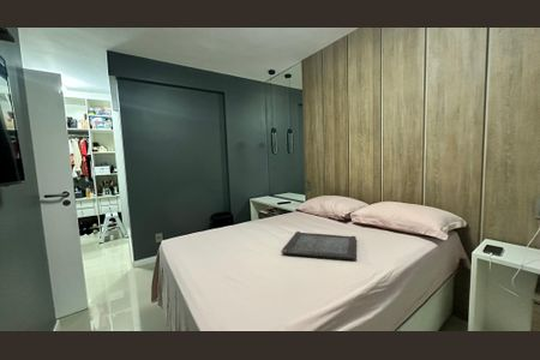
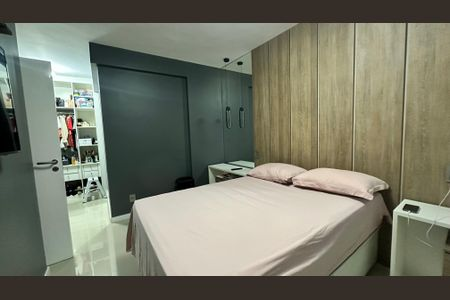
- serving tray [280,230,358,260]
